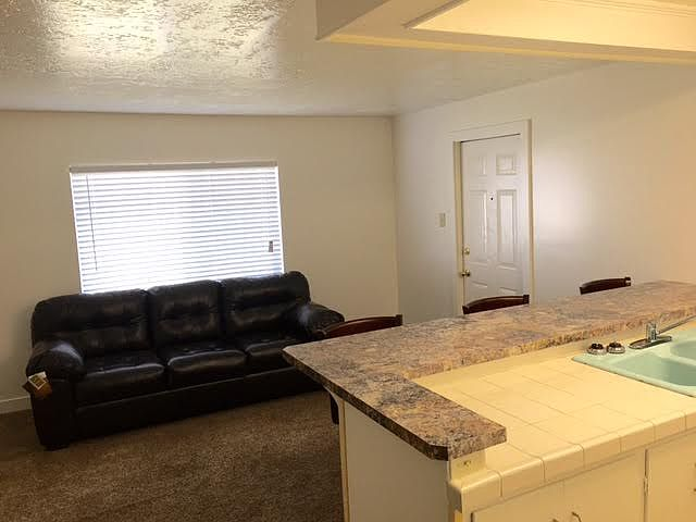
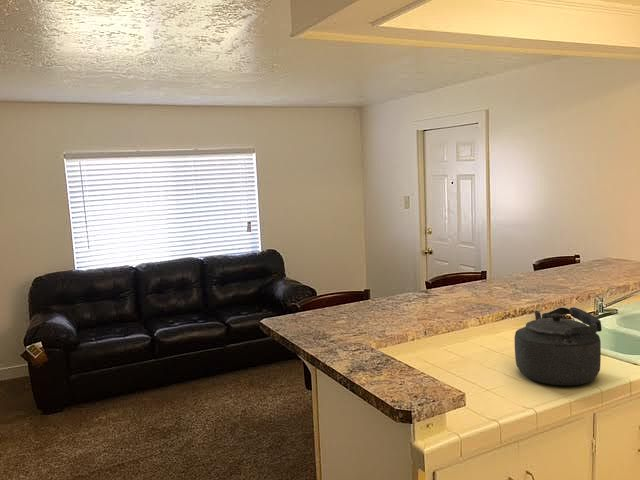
+ kettle [513,306,603,386]
